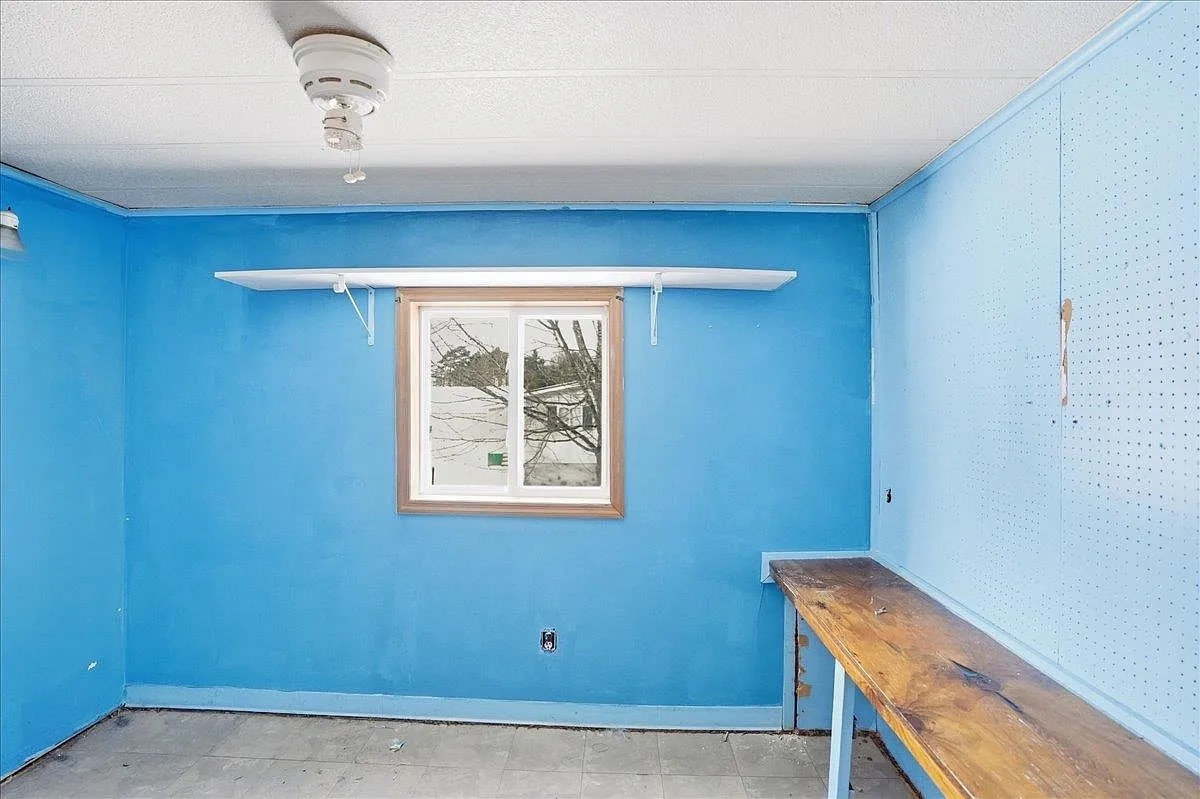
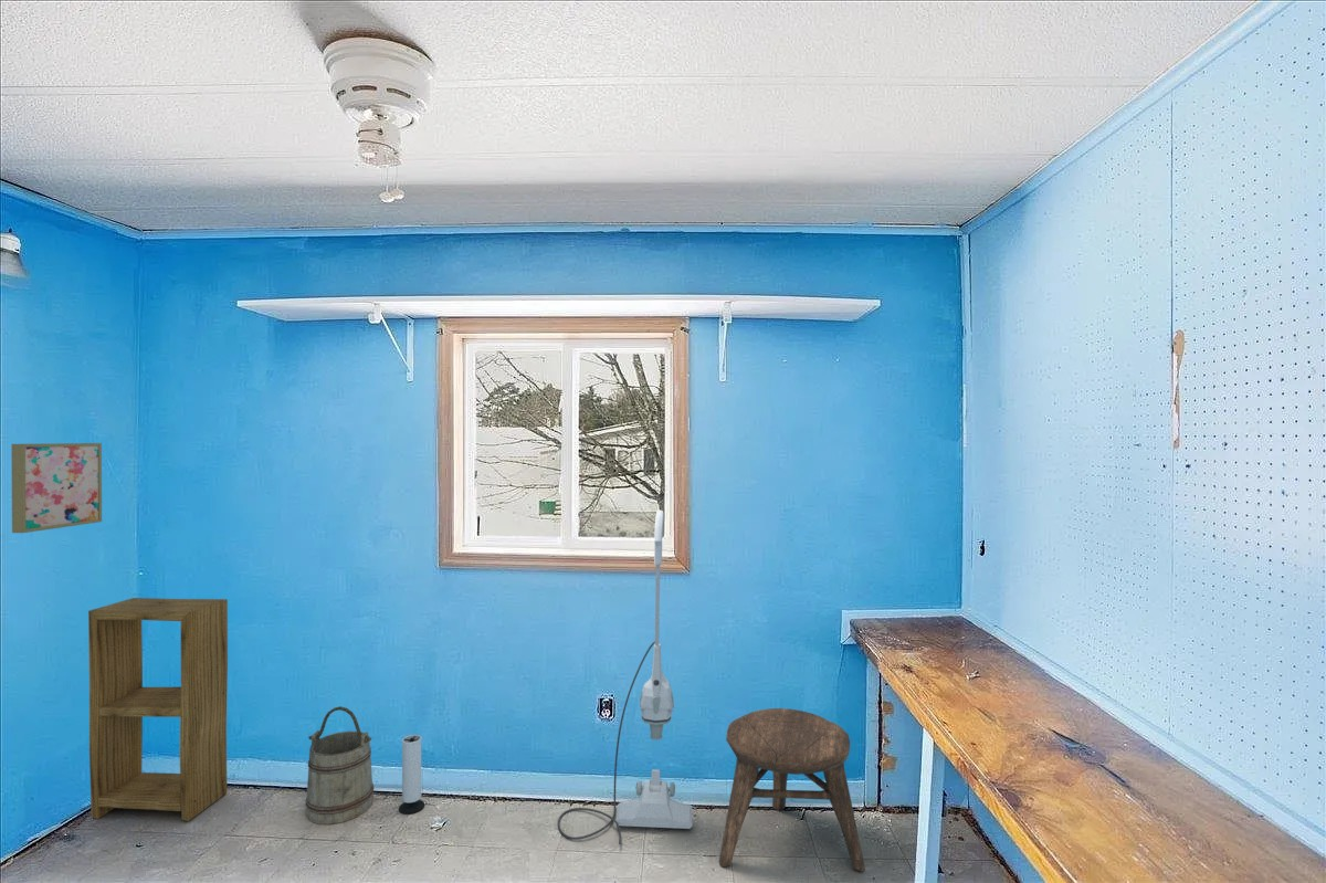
+ bucket [304,705,375,826]
+ wall art [10,442,103,534]
+ speaker [398,734,425,816]
+ stool [718,707,866,873]
+ vacuum cleaner [557,509,693,845]
+ shelving unit [87,597,229,822]
